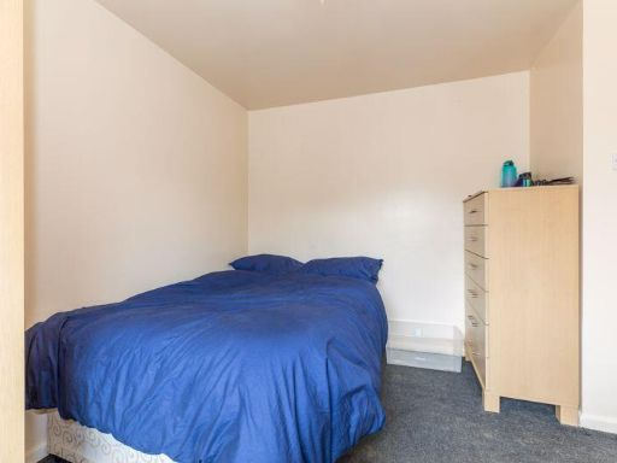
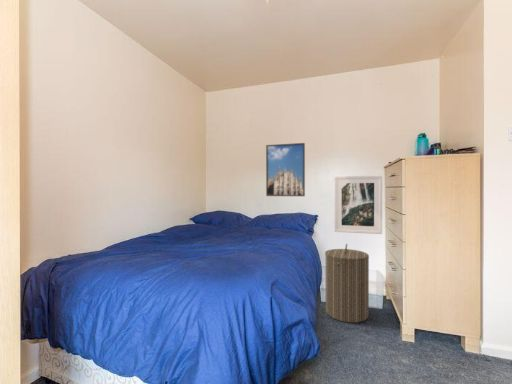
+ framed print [265,142,306,197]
+ laundry hamper [324,243,370,324]
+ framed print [333,174,383,235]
